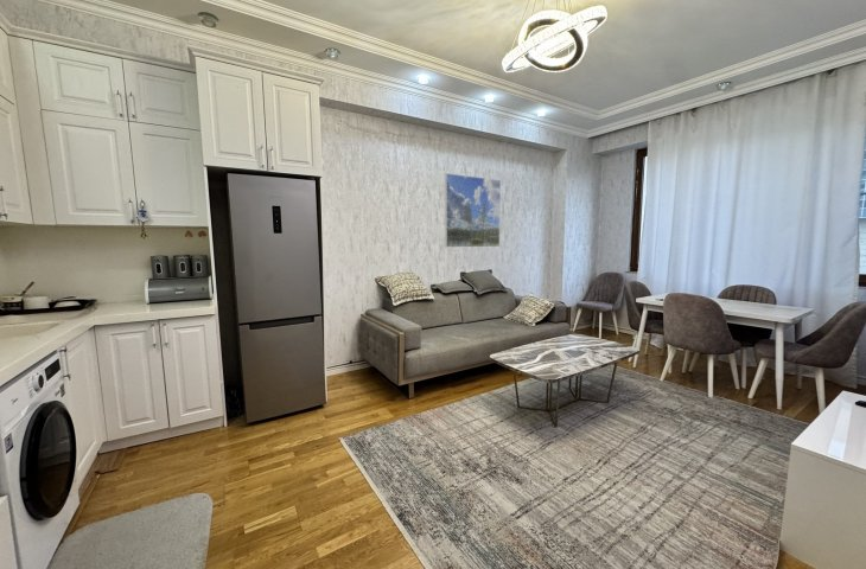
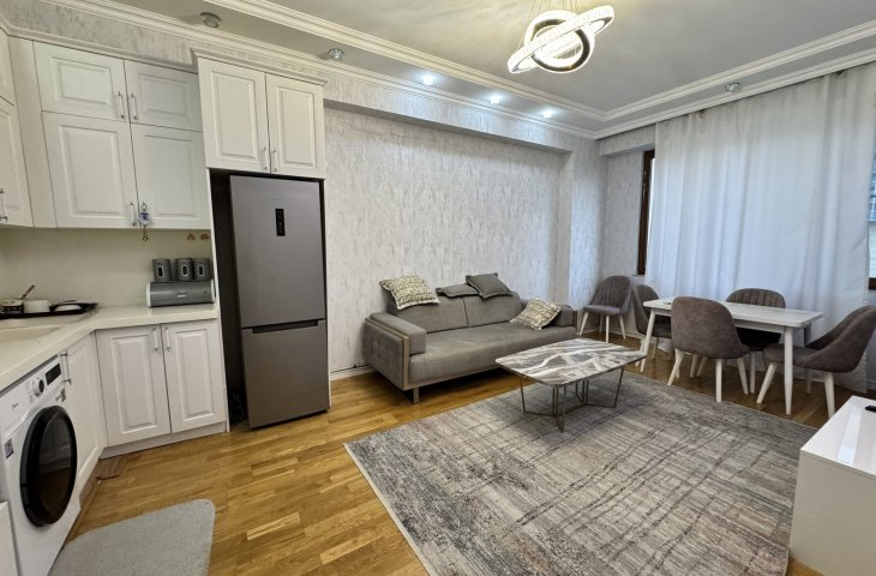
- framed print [444,172,502,248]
